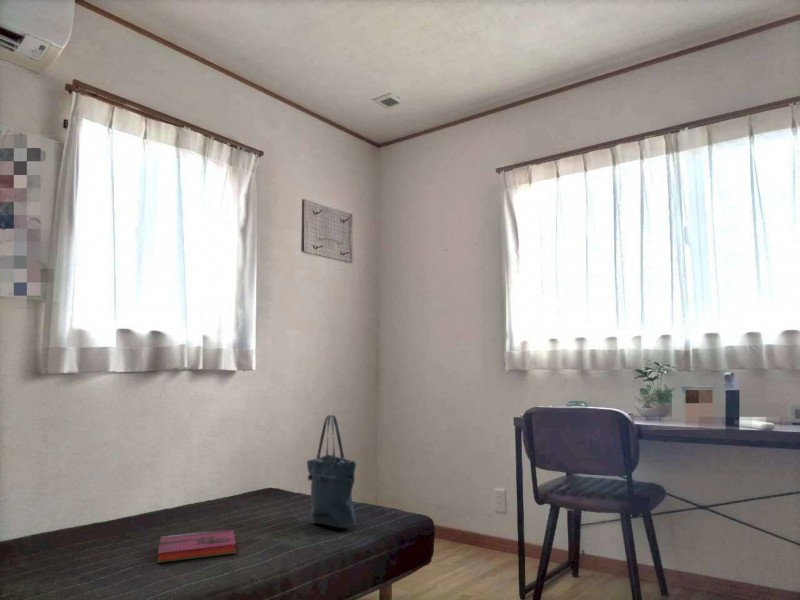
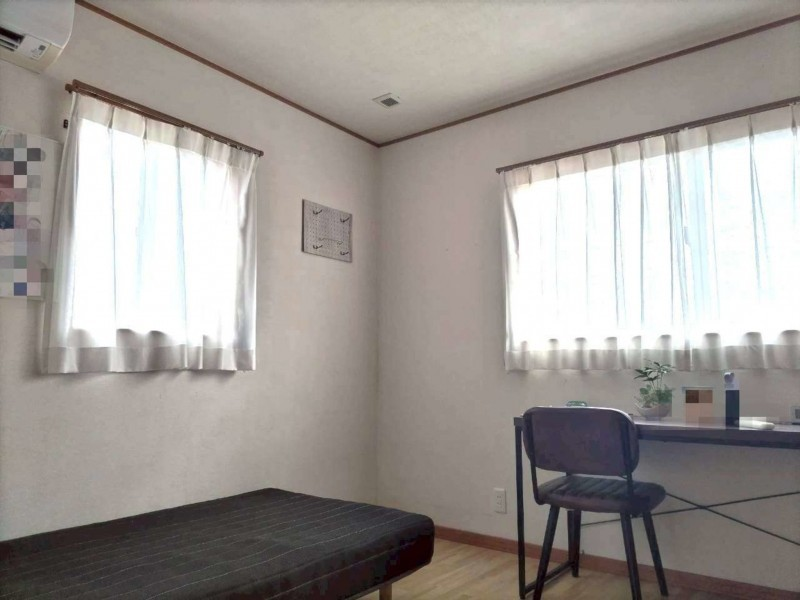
- tote bag [306,414,357,529]
- hardback book [156,528,237,564]
